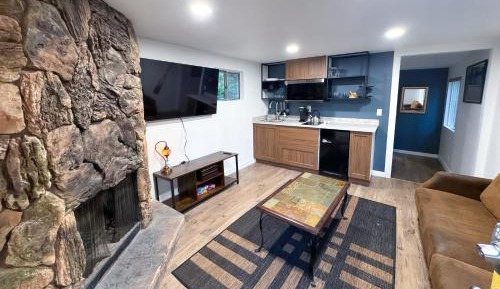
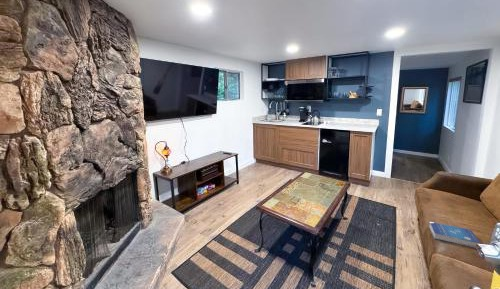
+ book [428,221,482,249]
